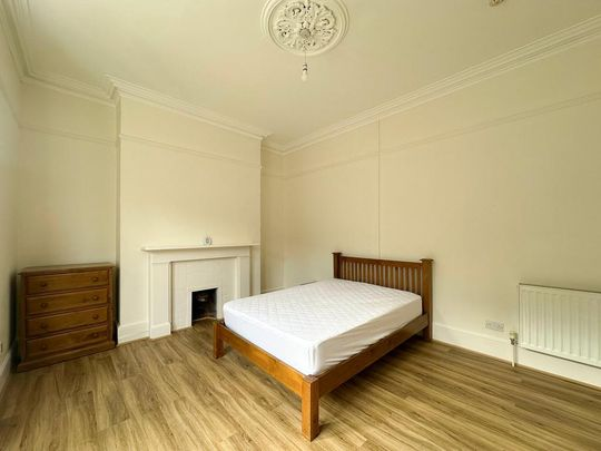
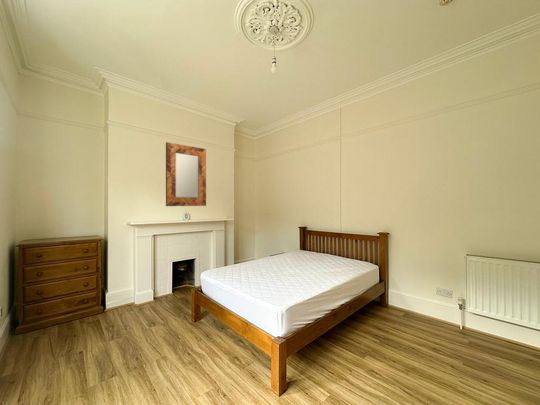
+ home mirror [165,141,207,207]
